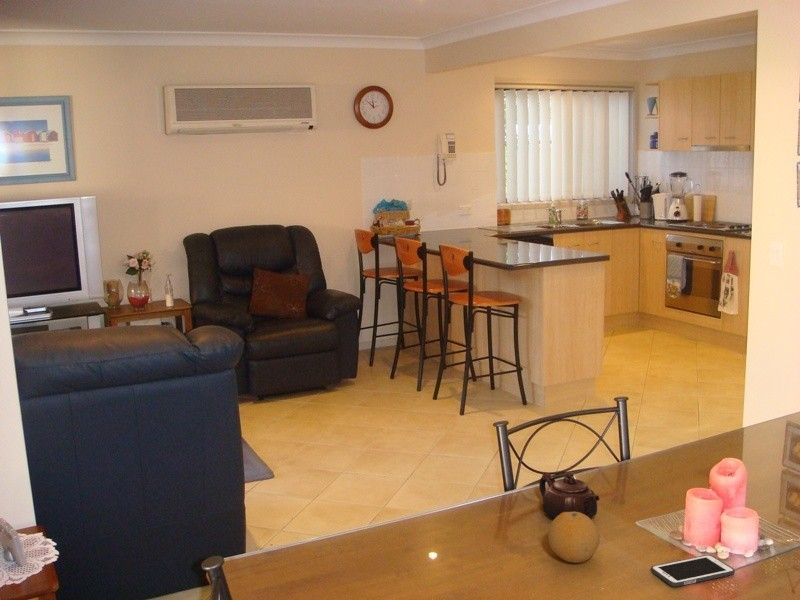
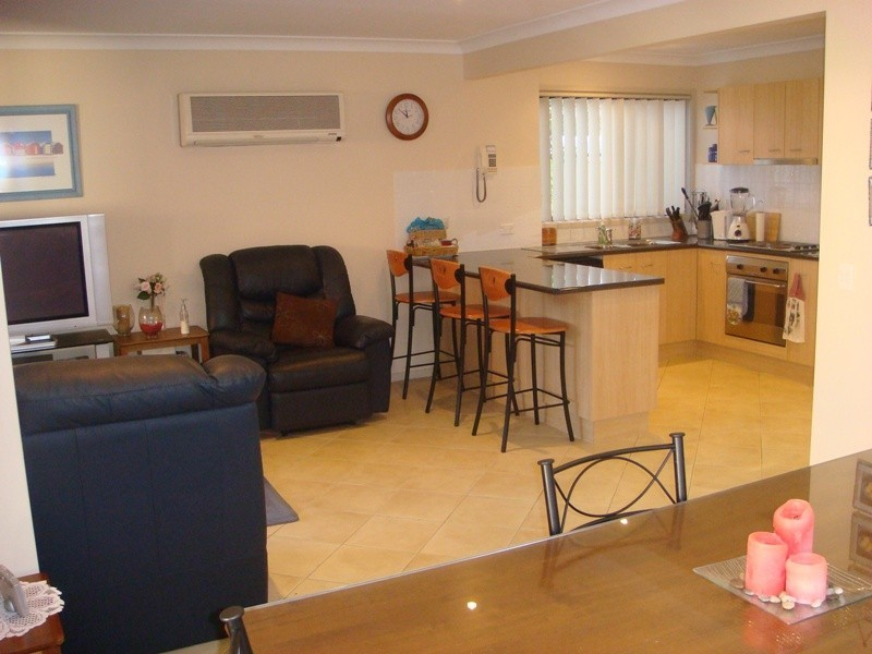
- cell phone [650,554,736,588]
- teapot [538,471,600,520]
- fruit [547,512,600,564]
